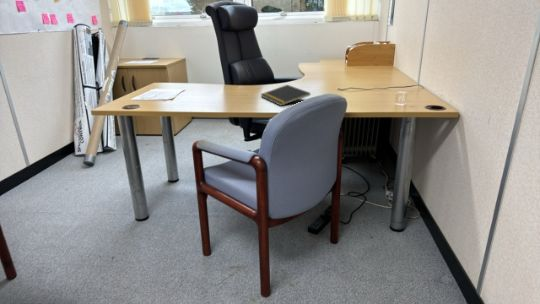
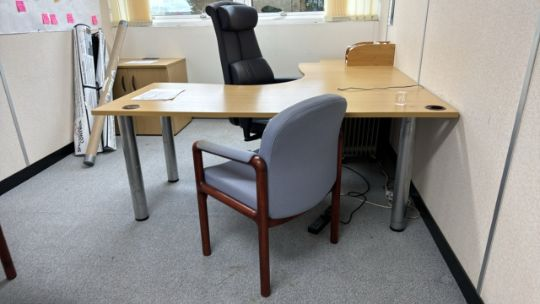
- notepad [260,84,311,107]
